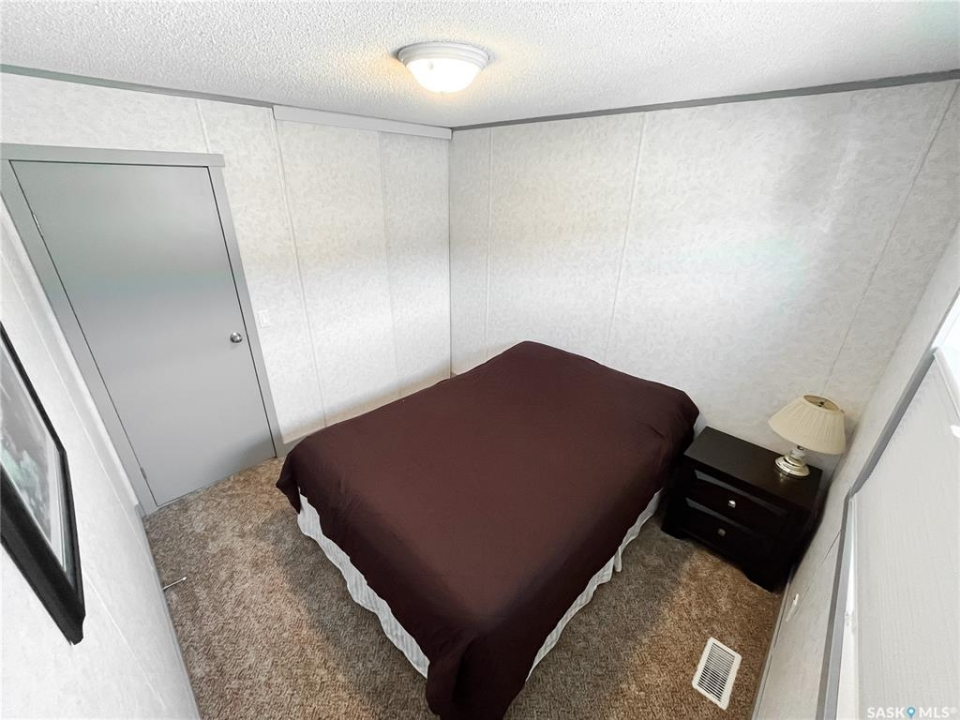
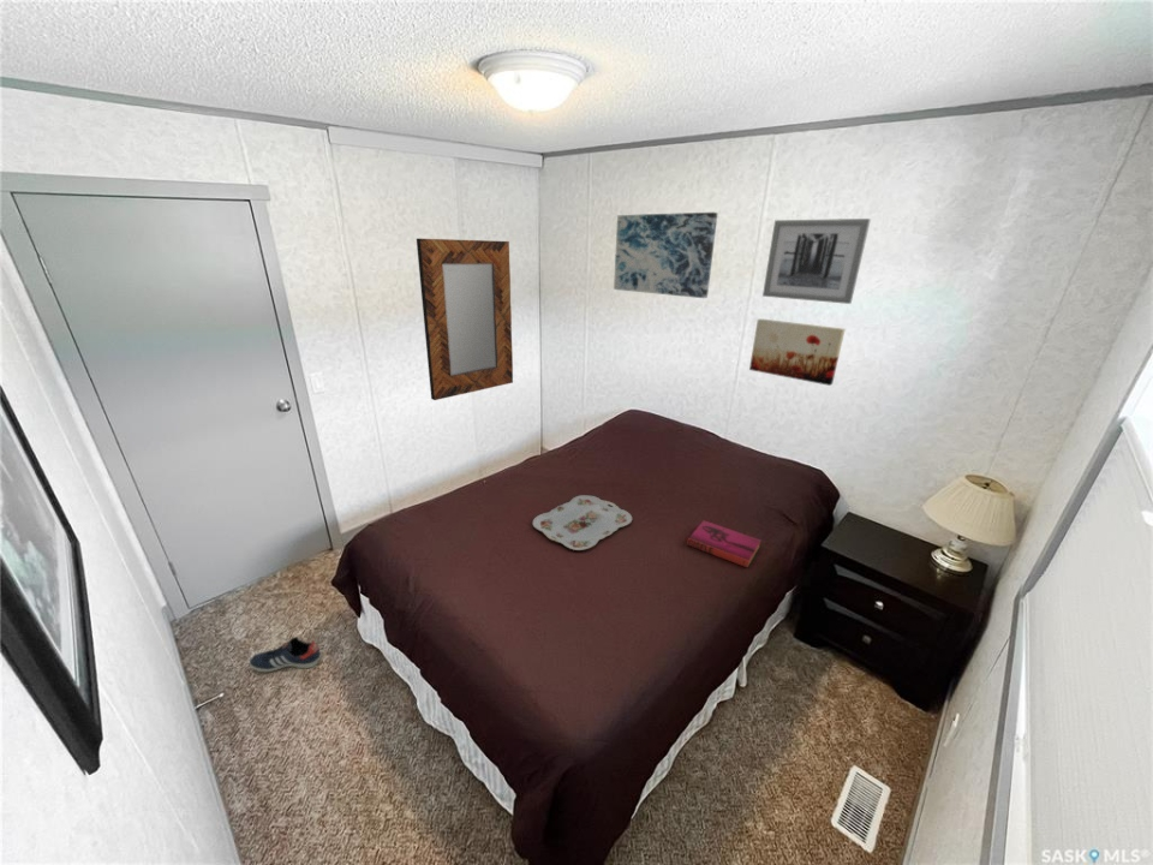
+ hardback book [686,519,761,568]
+ wall art [613,211,718,299]
+ wall art [748,317,847,387]
+ sneaker [249,636,322,673]
+ wall art [761,217,872,305]
+ home mirror [416,238,514,401]
+ serving tray [532,494,633,551]
